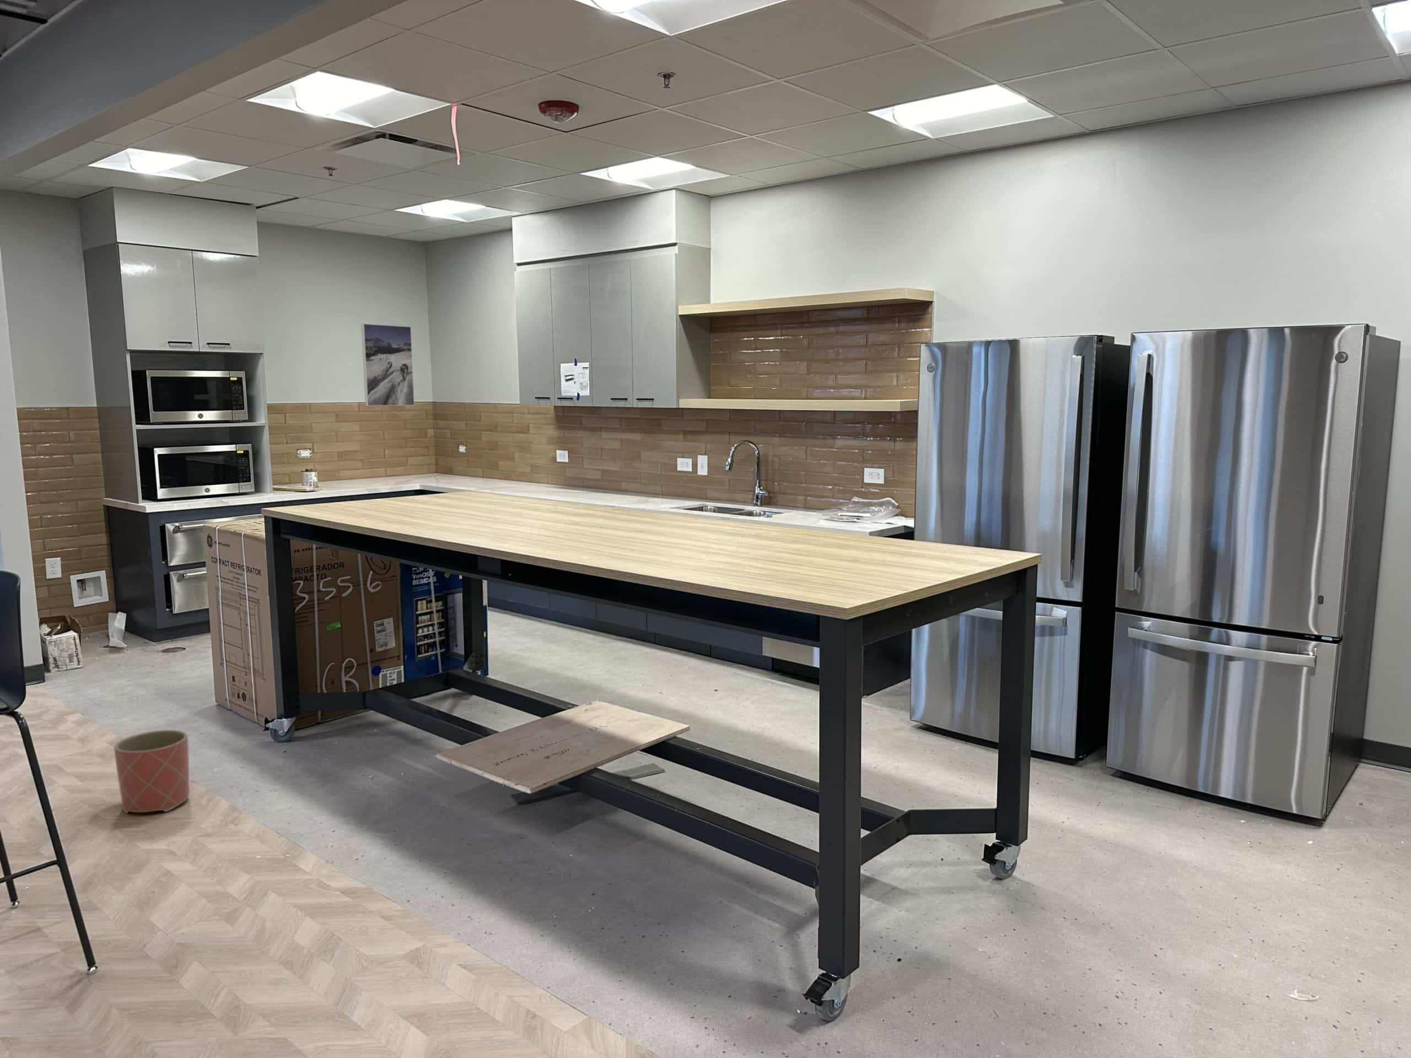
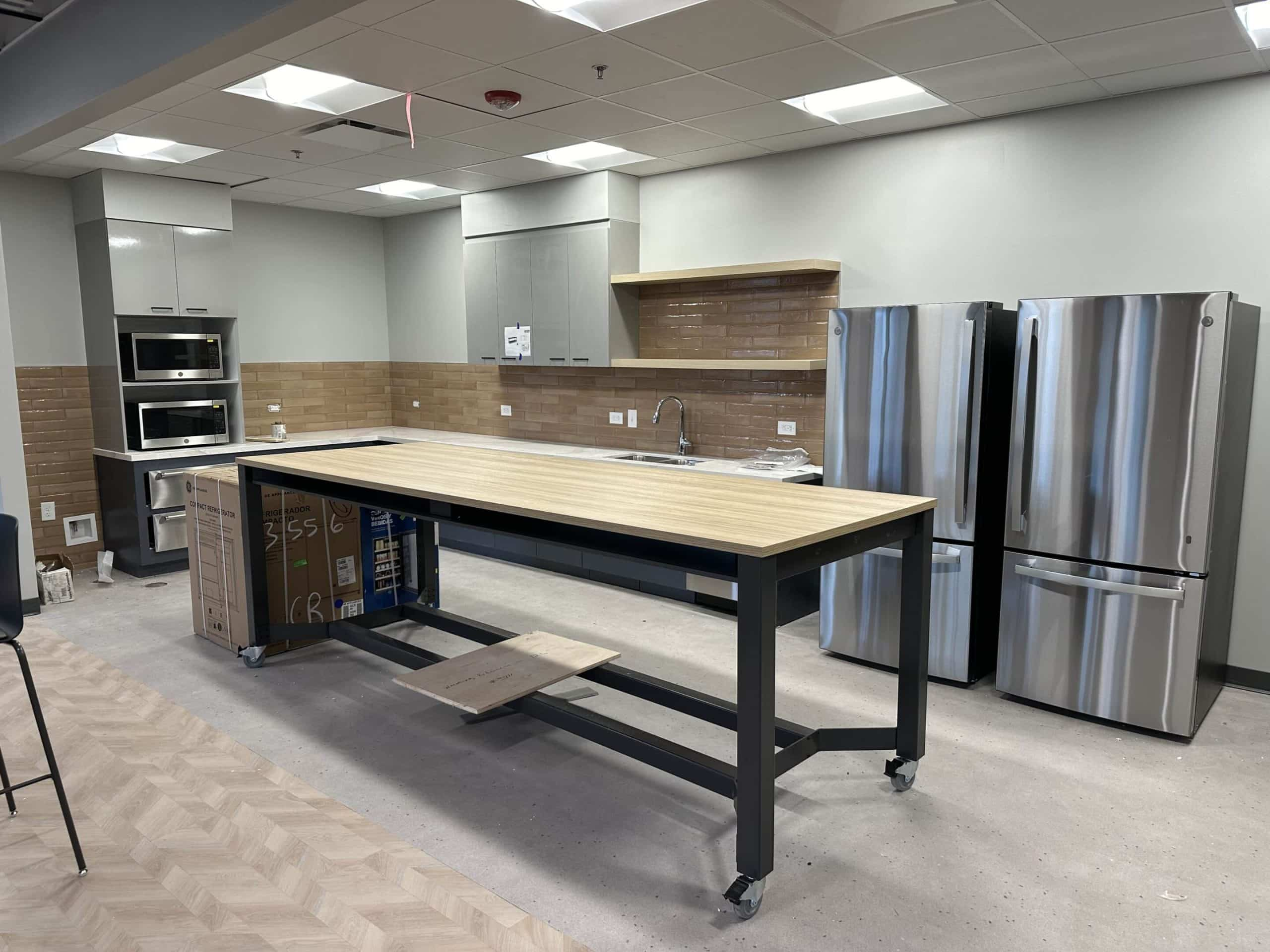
- planter [113,729,190,814]
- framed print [361,323,416,407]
